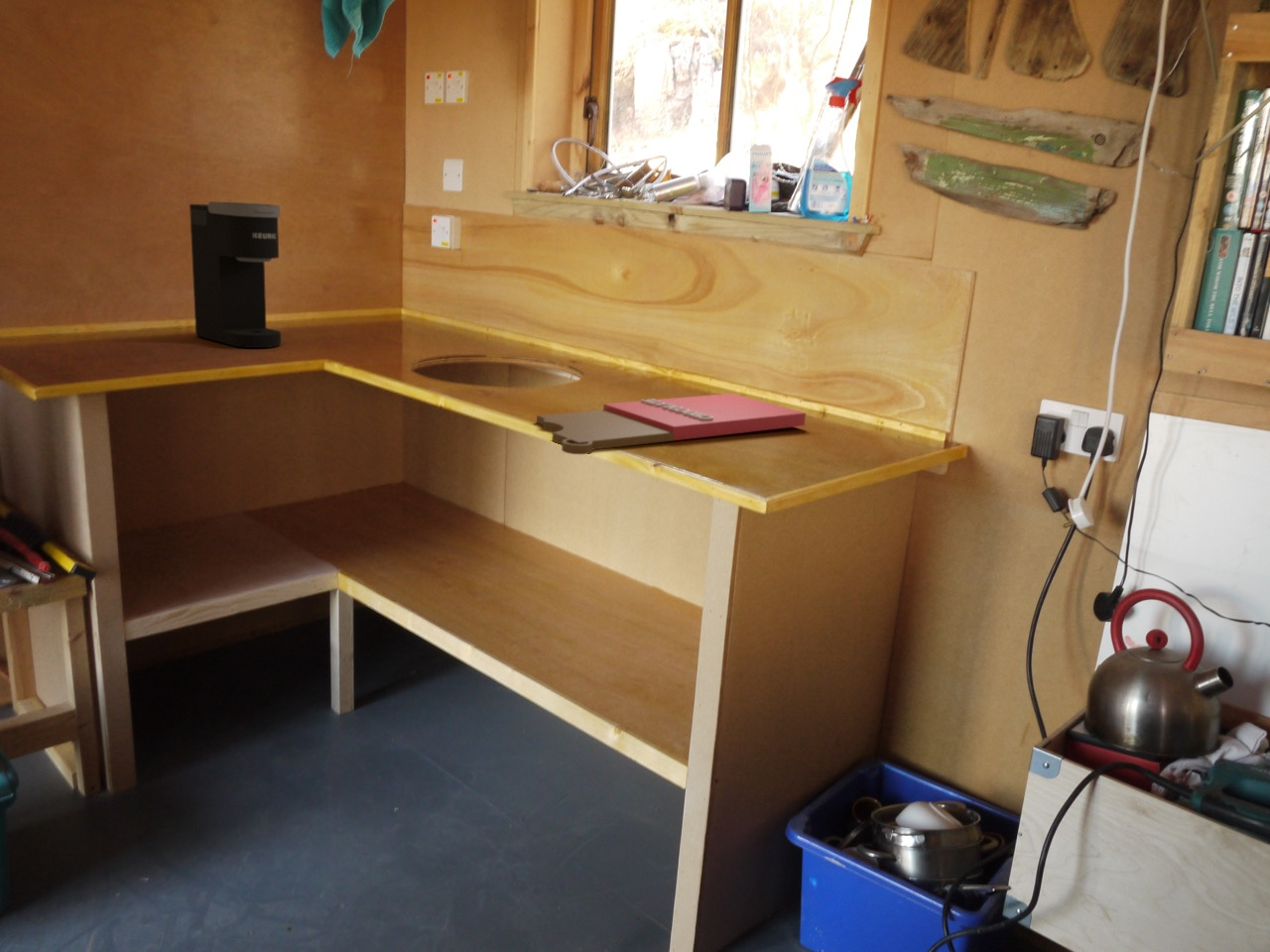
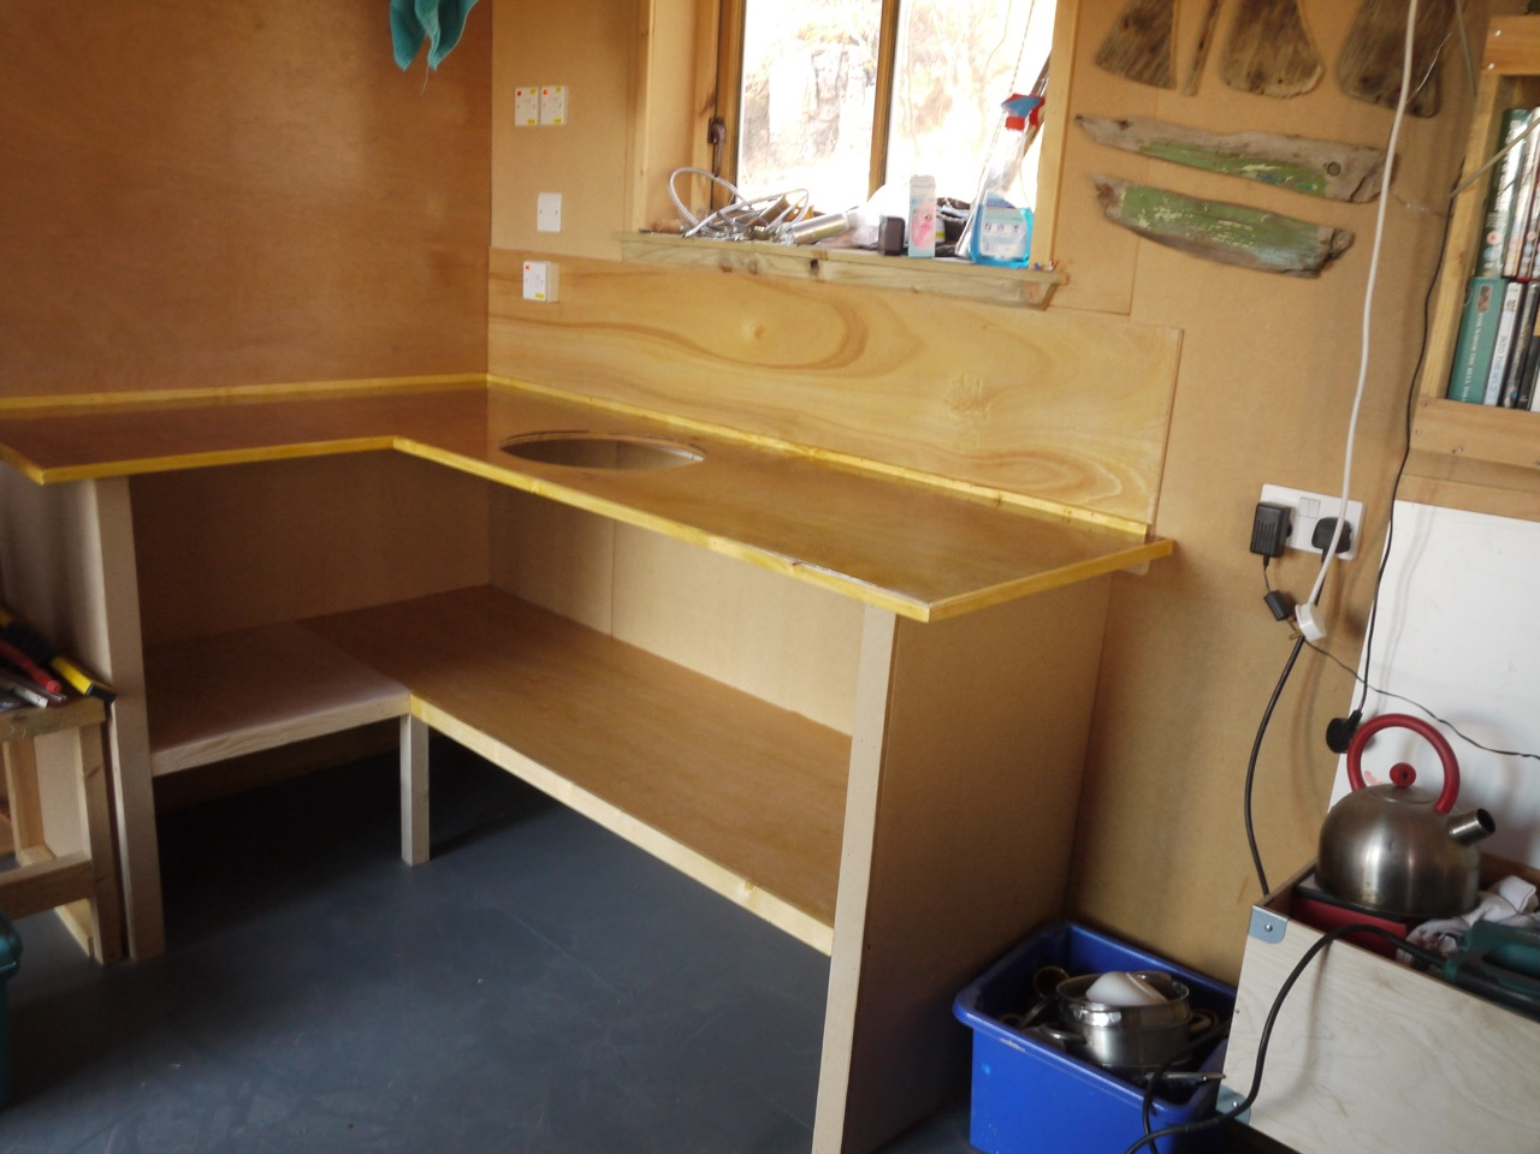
- coffee maker [189,200,282,349]
- cutting board [536,393,807,455]
